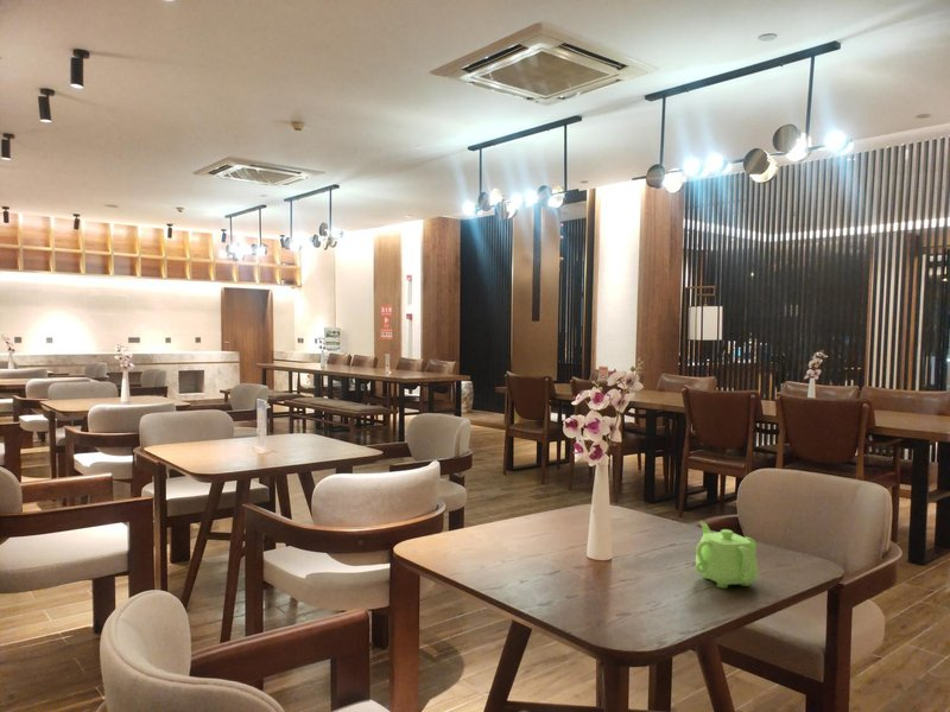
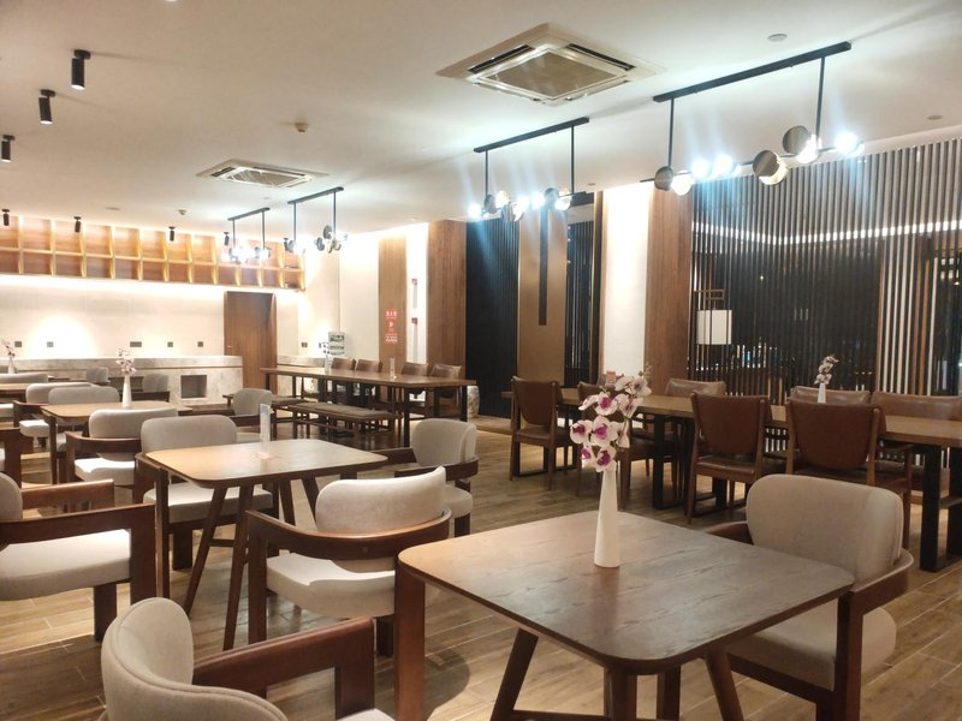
- teapot [695,520,759,589]
